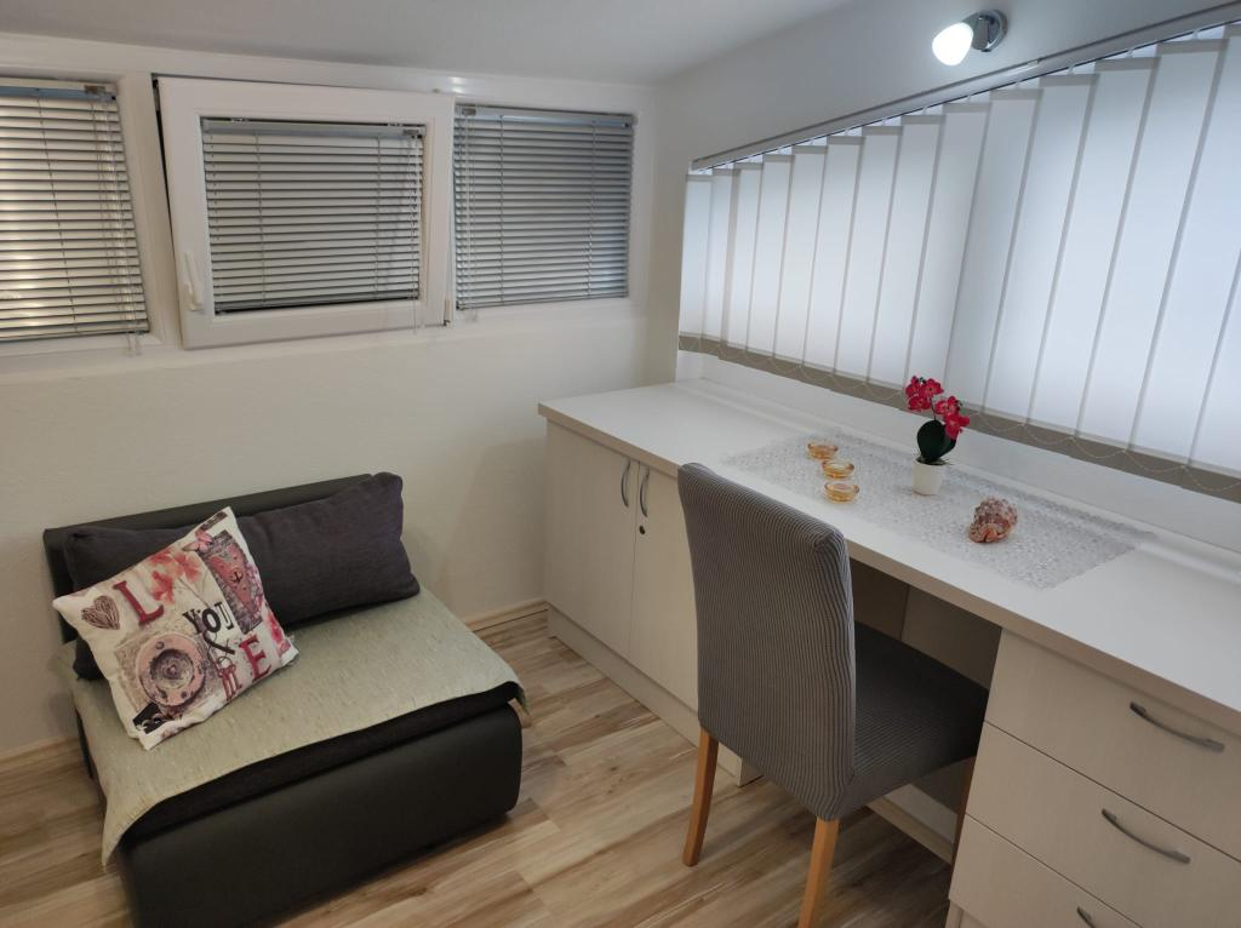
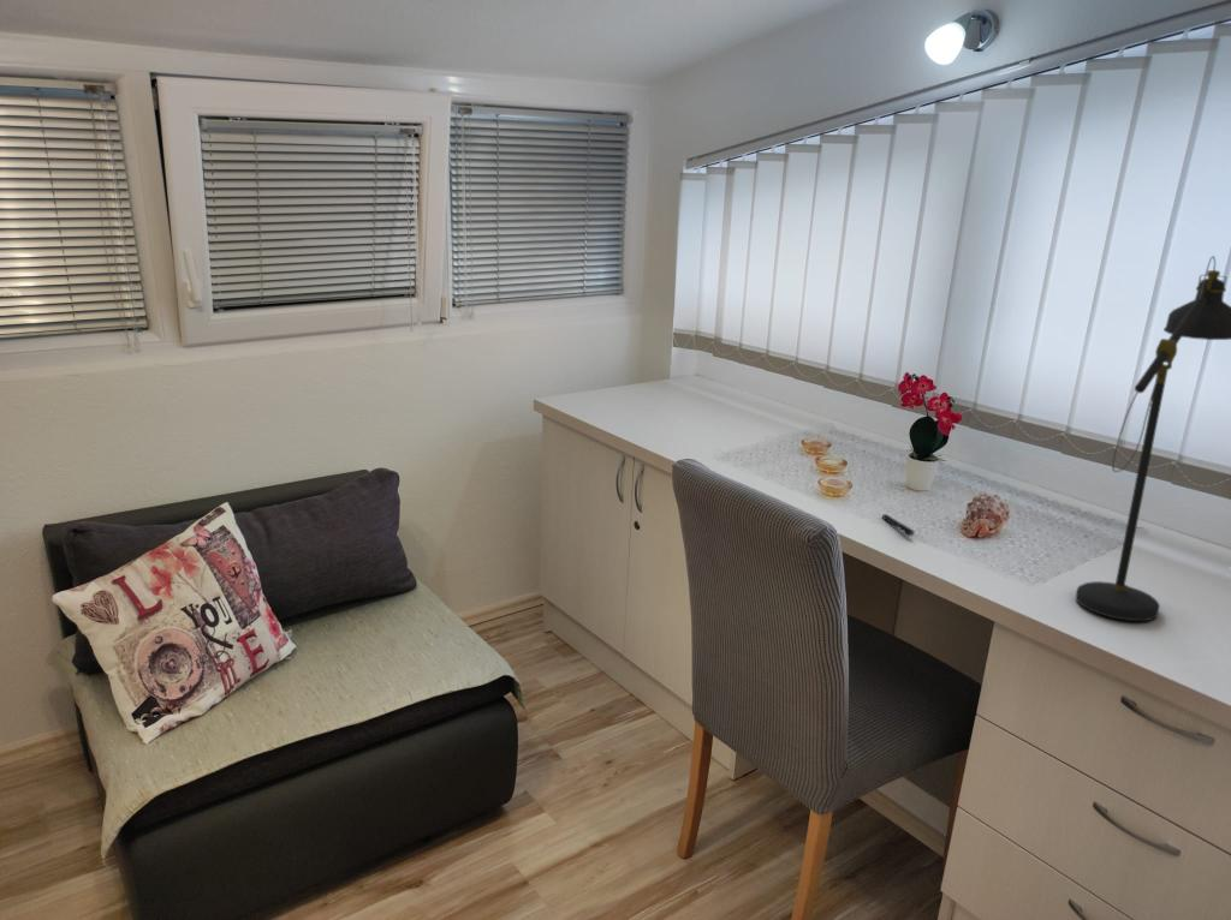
+ desk lamp [1075,255,1231,622]
+ pen [881,513,916,538]
